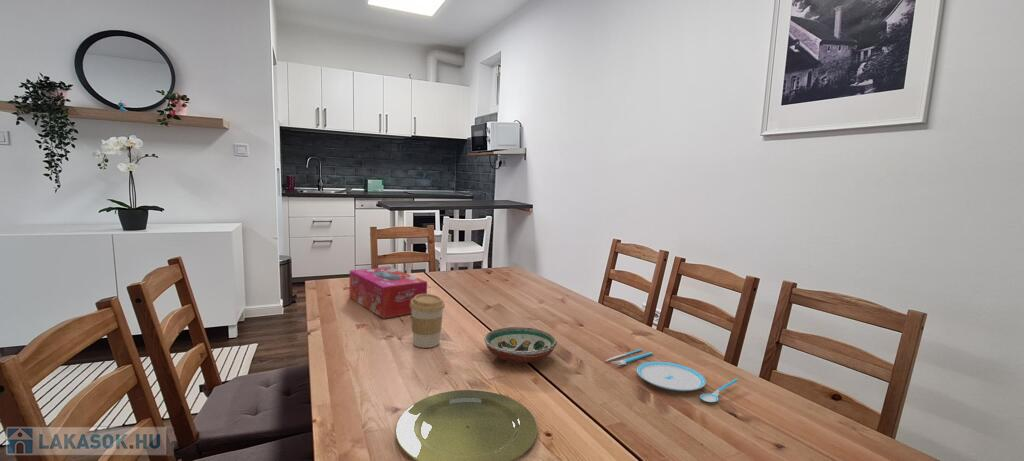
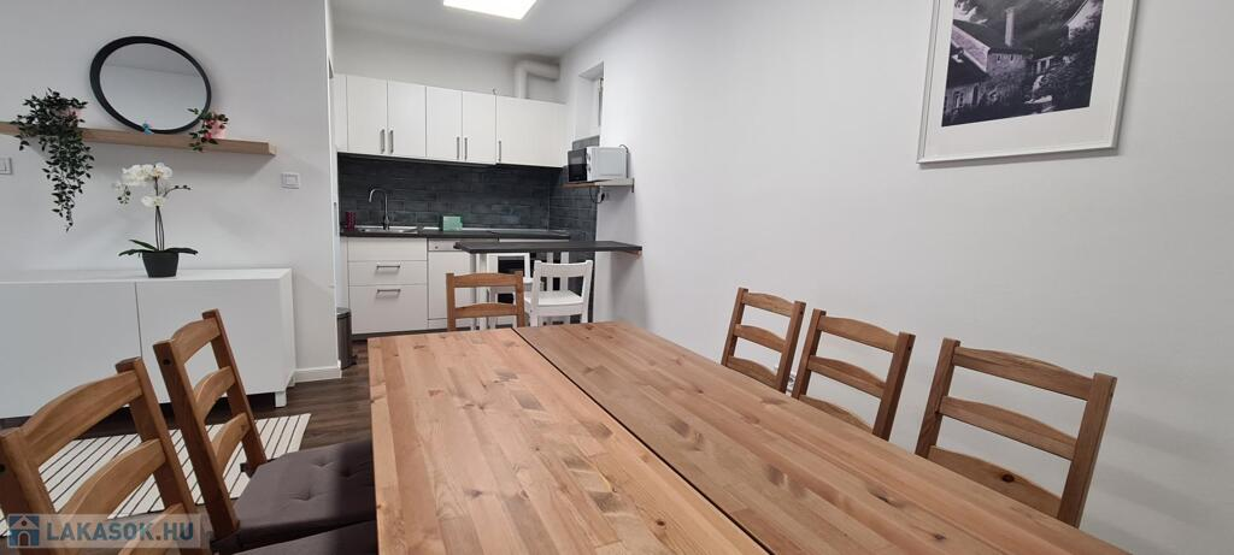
- coffee cup [410,293,446,349]
- plate [605,348,740,403]
- plate [395,389,538,461]
- tissue box [349,266,428,319]
- decorative bowl [483,326,558,364]
